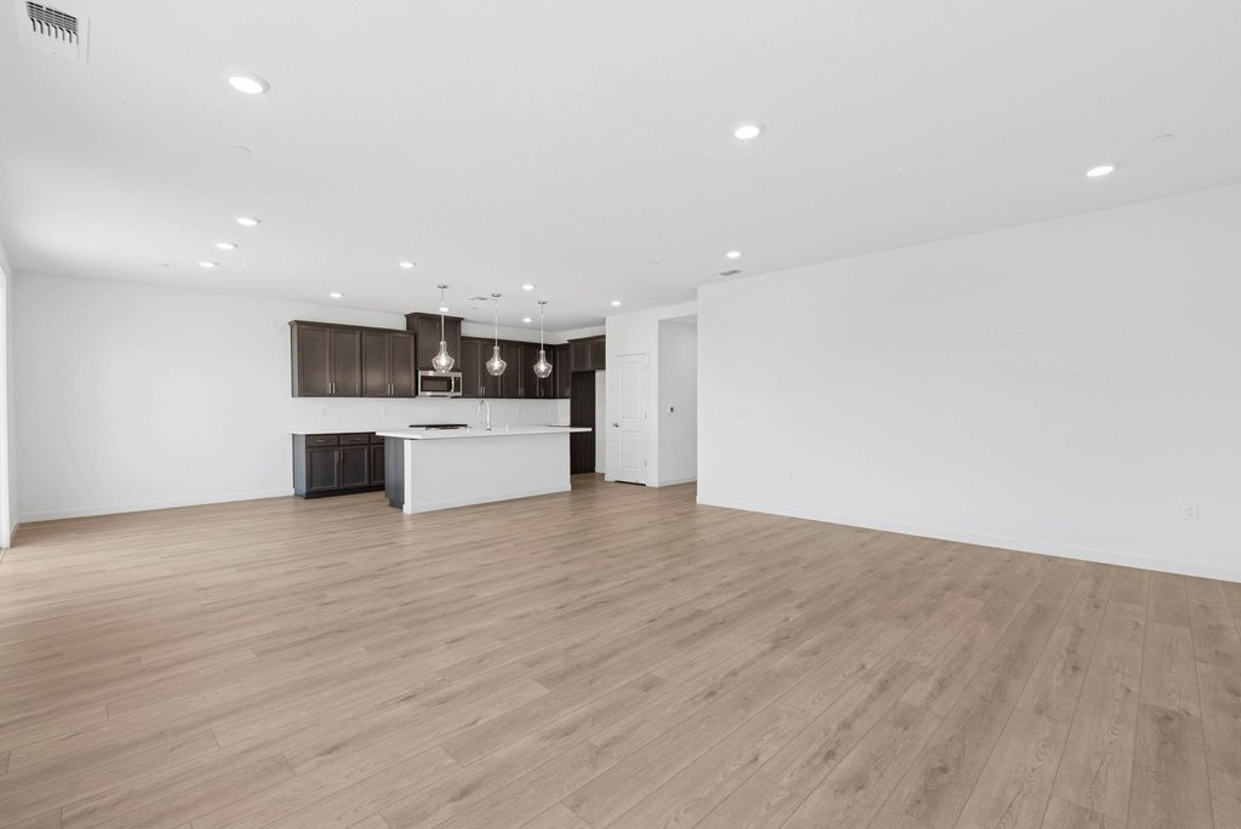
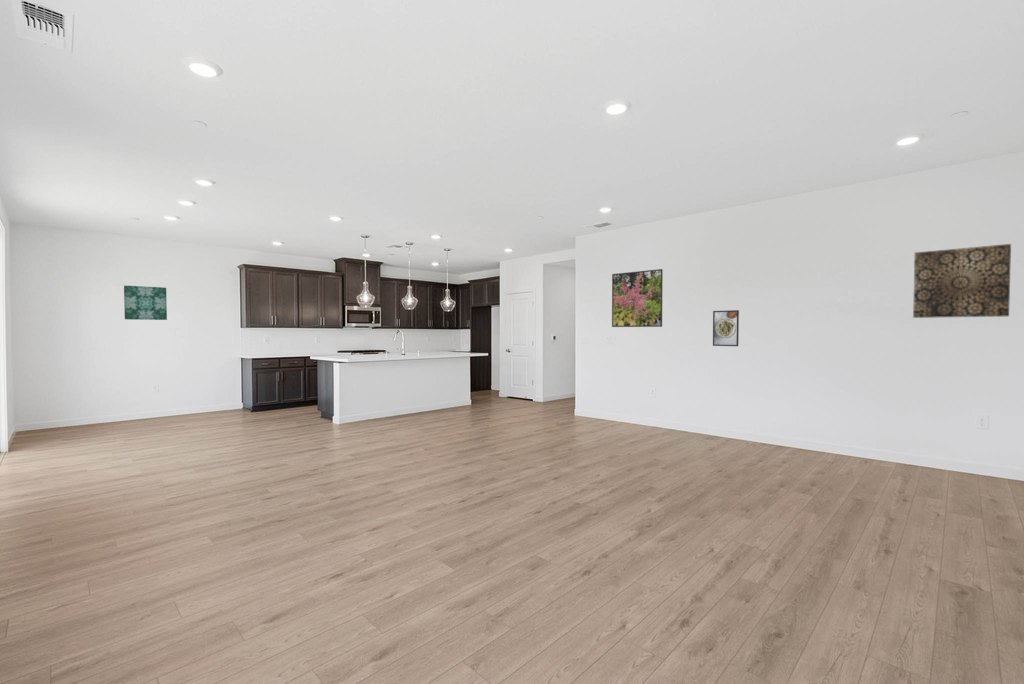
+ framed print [712,309,740,347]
+ wall art [912,243,1012,319]
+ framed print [611,268,664,328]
+ wall art [123,285,168,321]
